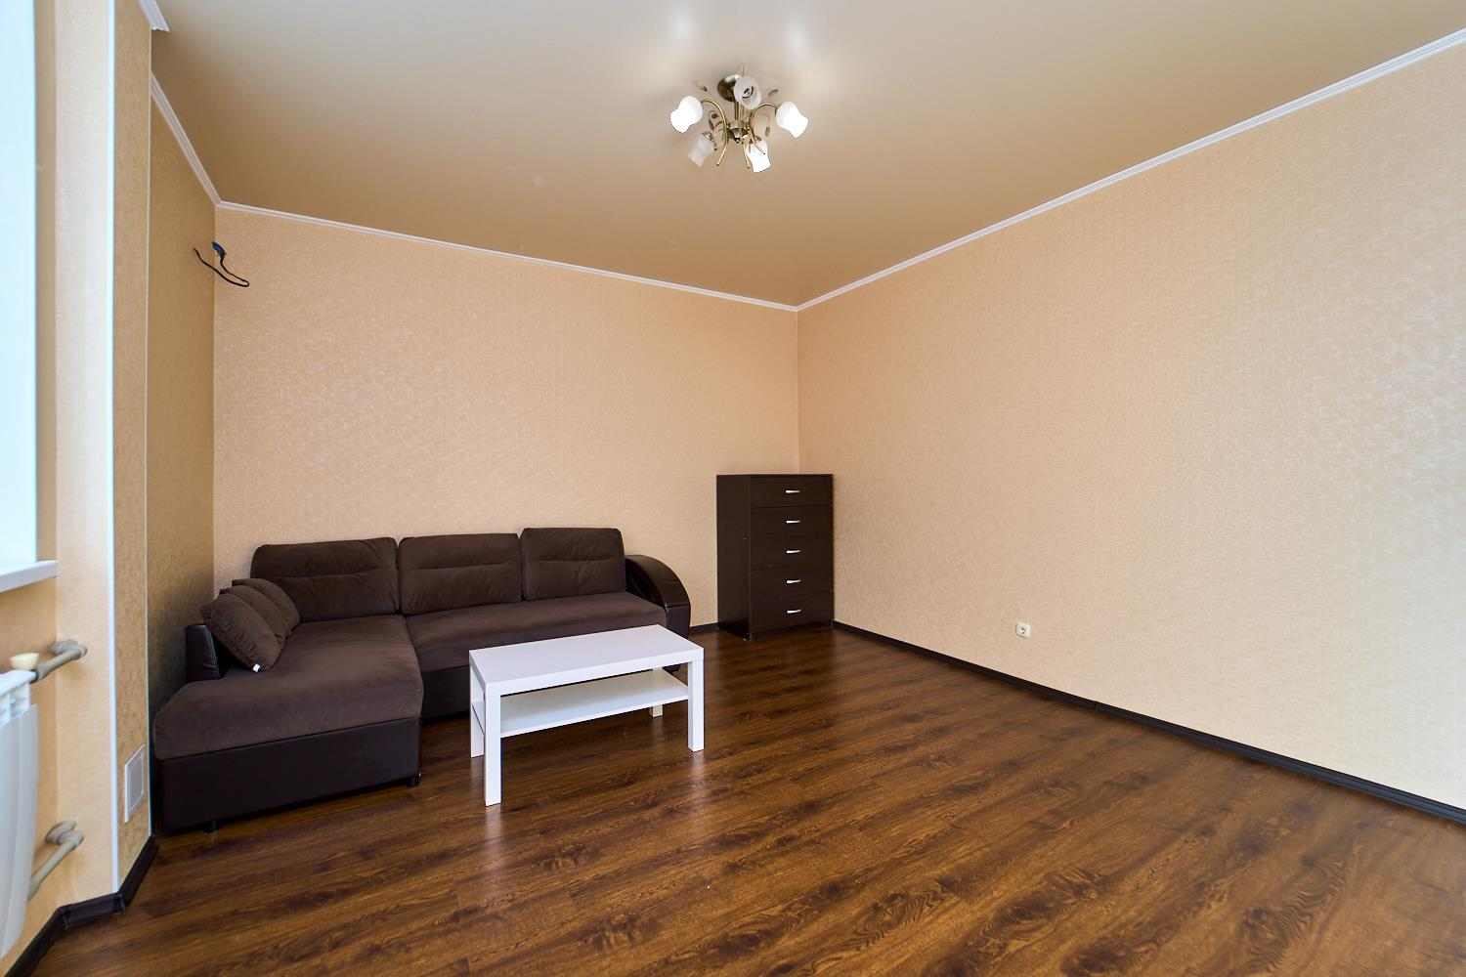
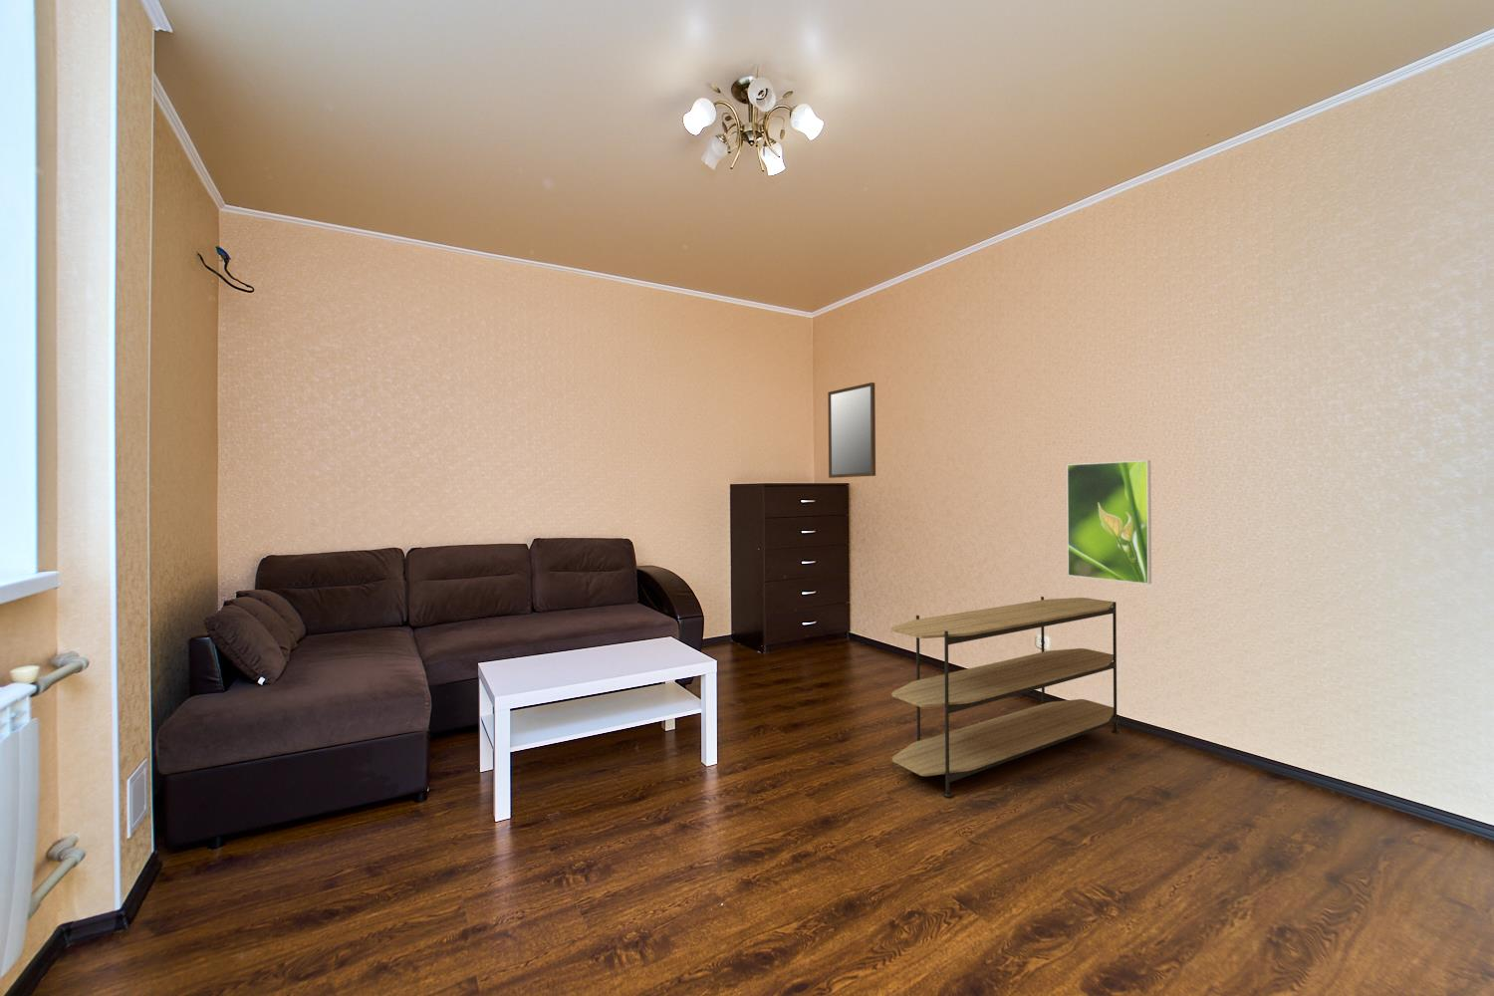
+ shelving unit [890,596,1120,798]
+ home mirror [827,381,876,479]
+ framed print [1066,459,1153,585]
